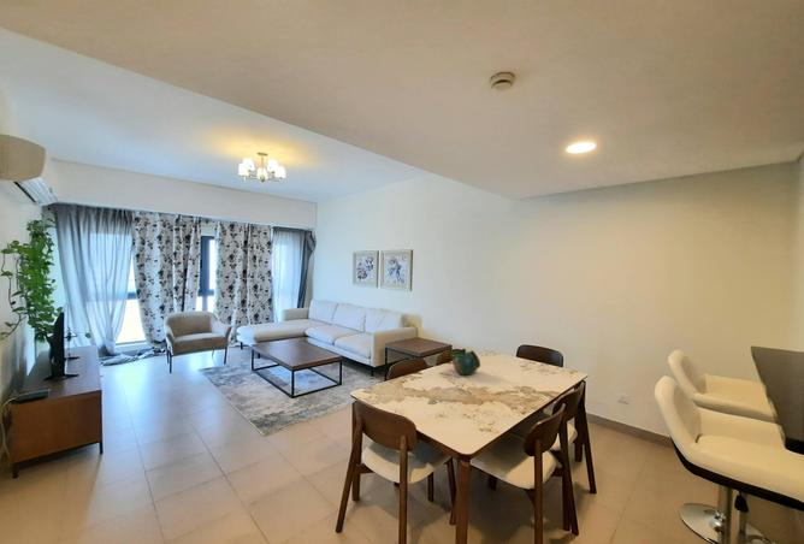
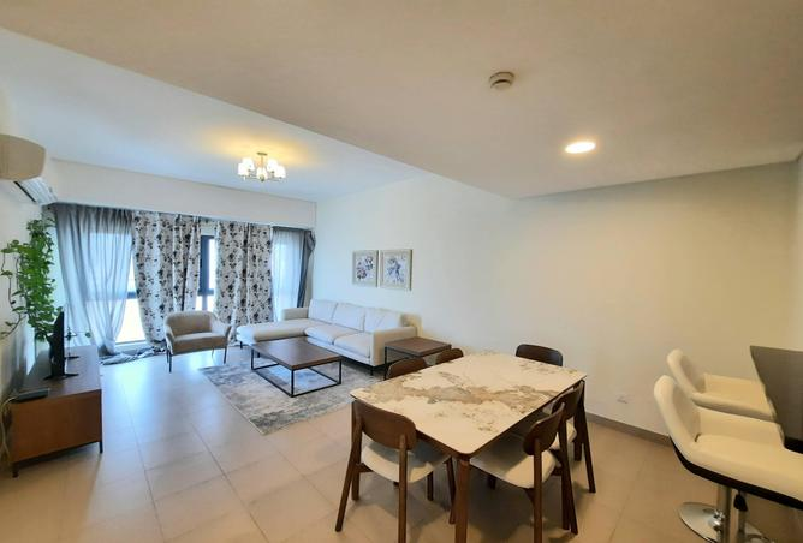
- decorative bowl [450,348,481,376]
